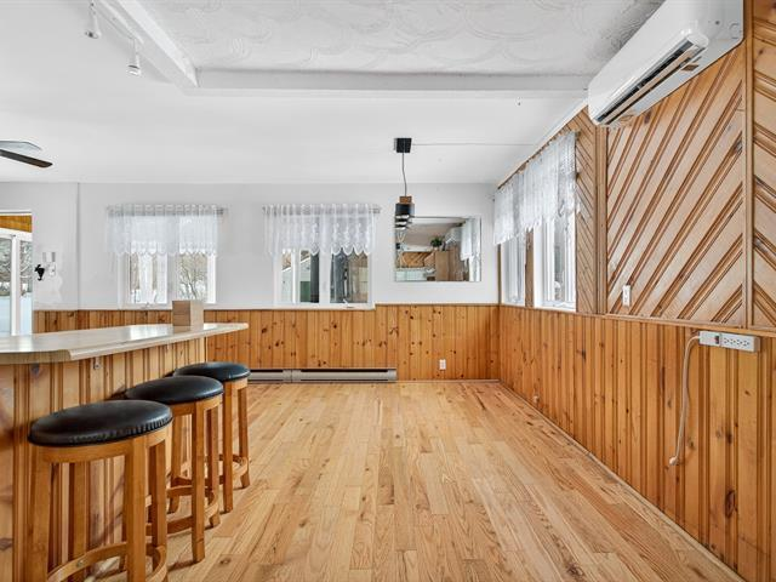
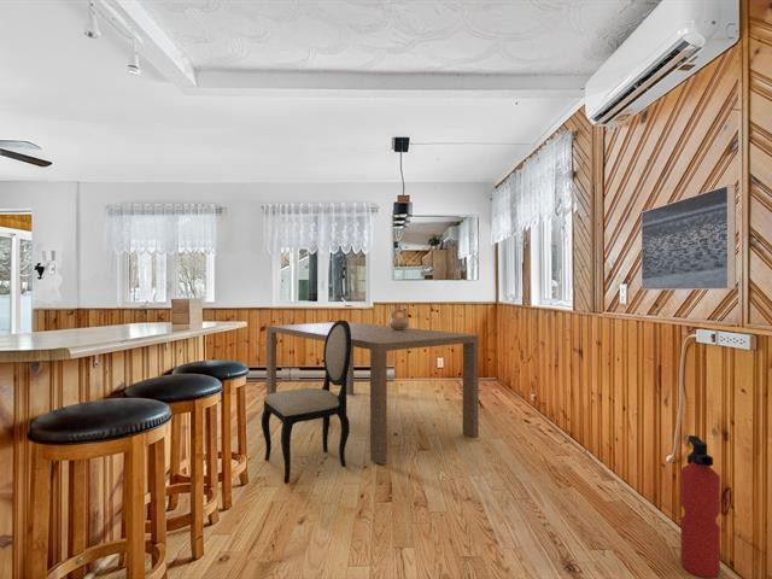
+ dining table [265,321,480,466]
+ ceramic jug [388,303,410,329]
+ dining chair [261,318,351,485]
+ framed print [641,183,737,291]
+ fire extinguisher [680,434,721,579]
